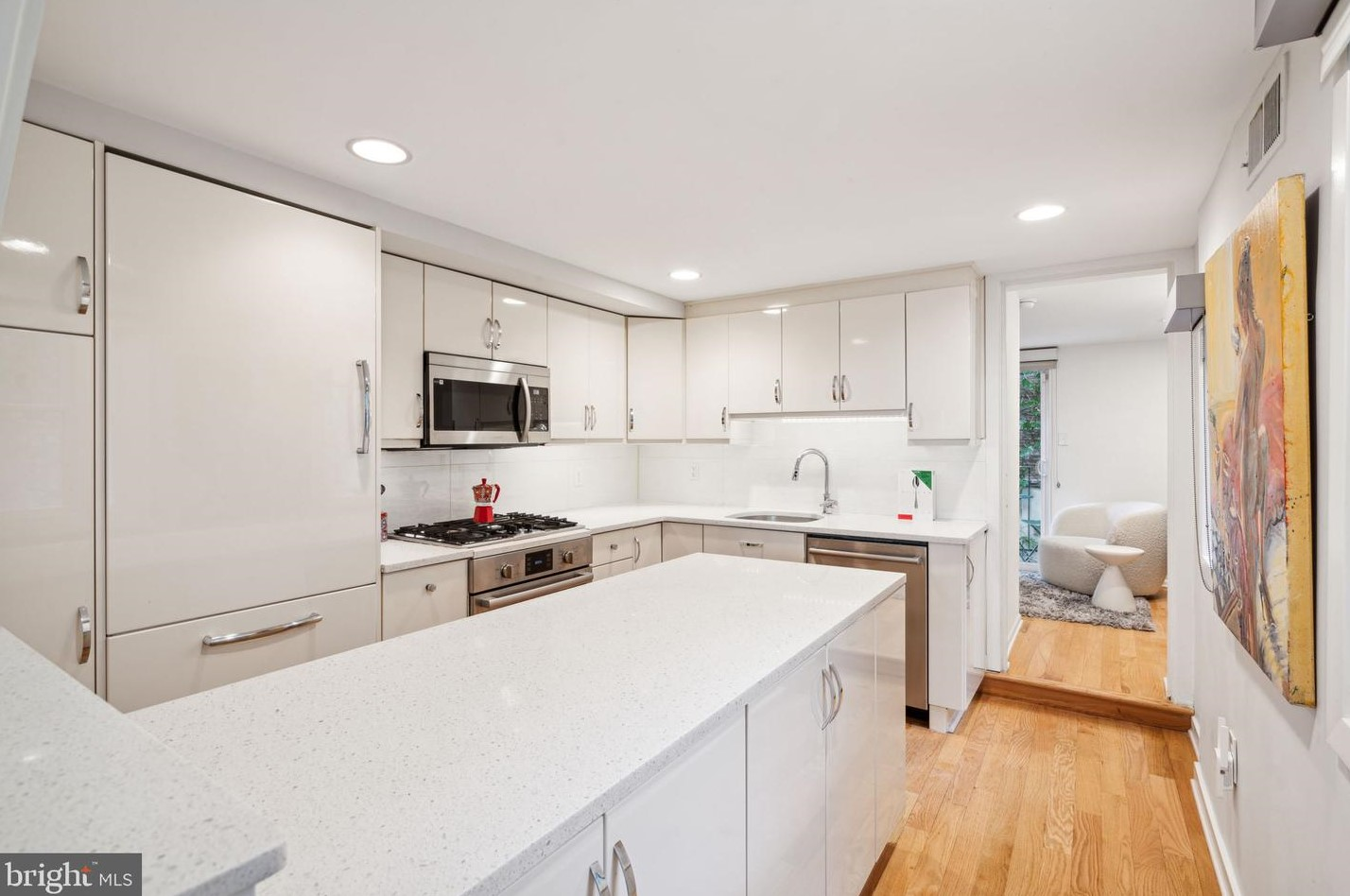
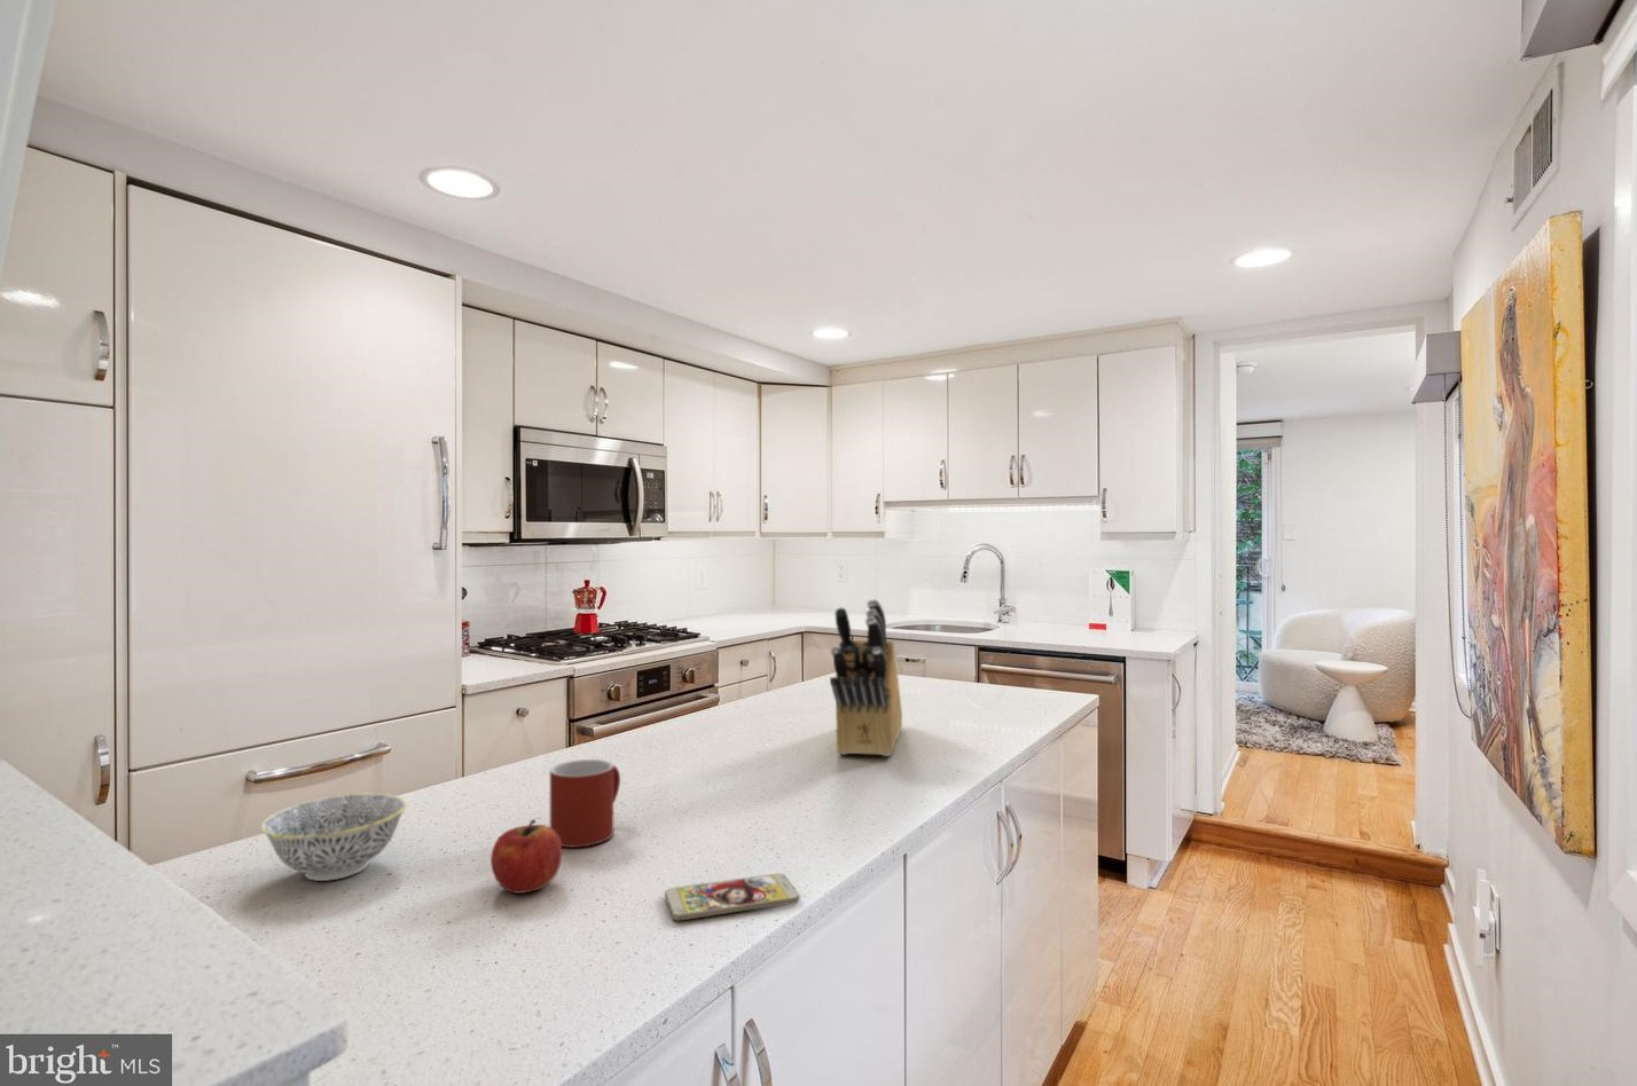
+ mug [549,759,621,848]
+ smartphone [663,871,802,921]
+ bowl [261,793,407,882]
+ knife block [829,598,903,758]
+ fruit [490,818,563,894]
